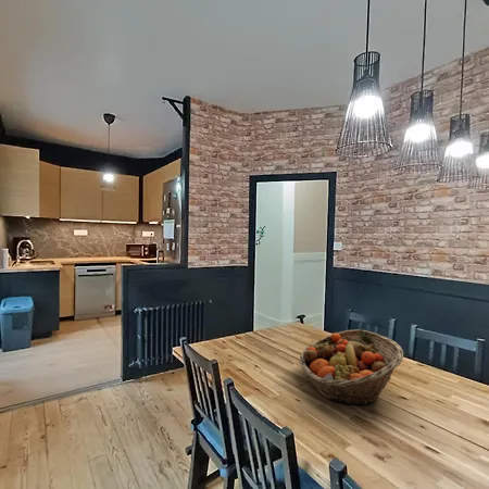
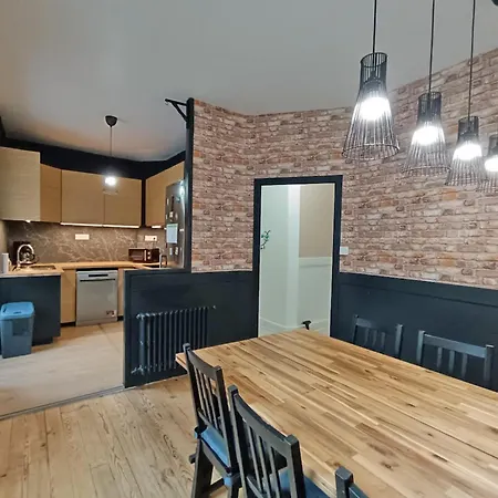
- fruit basket [299,328,404,408]
